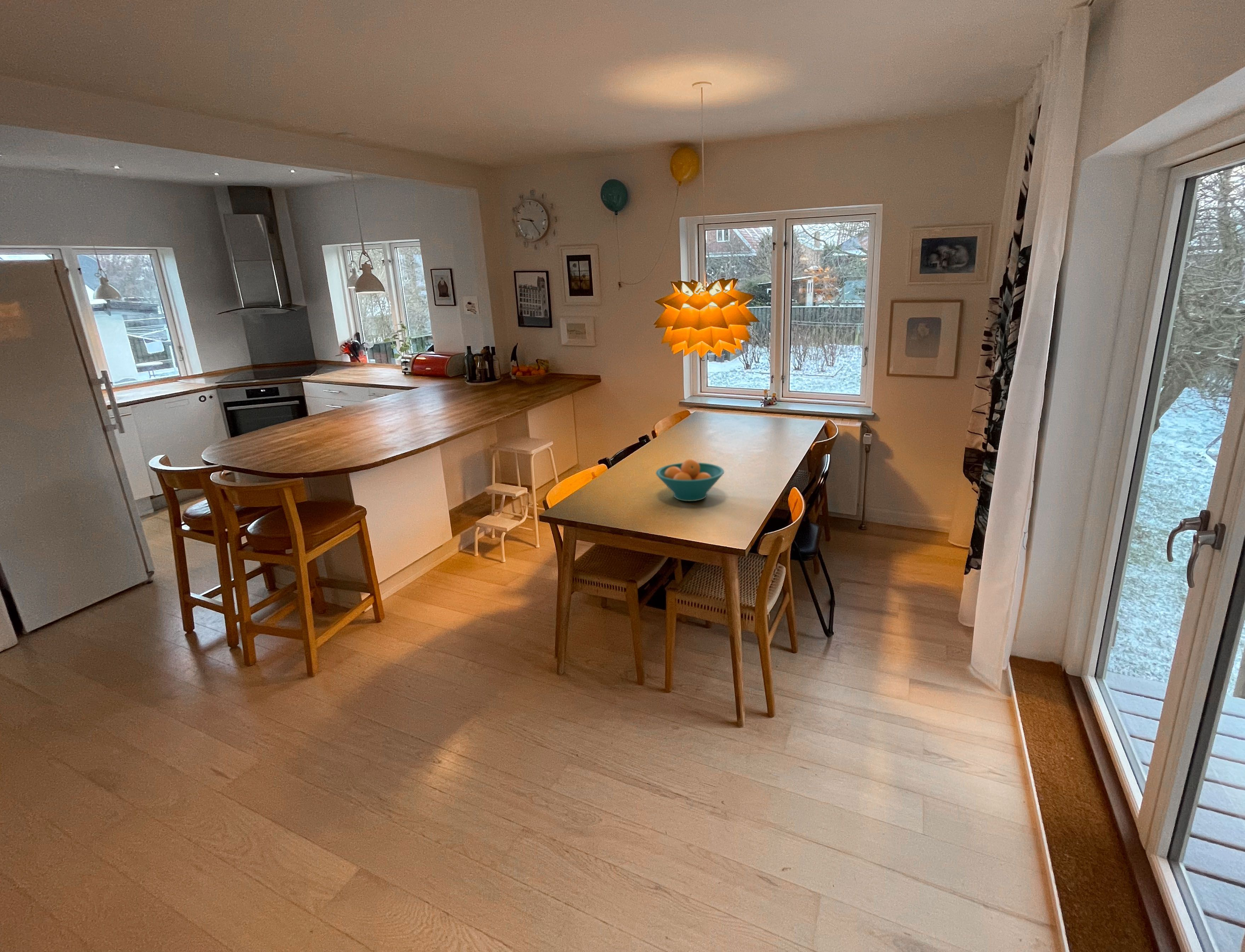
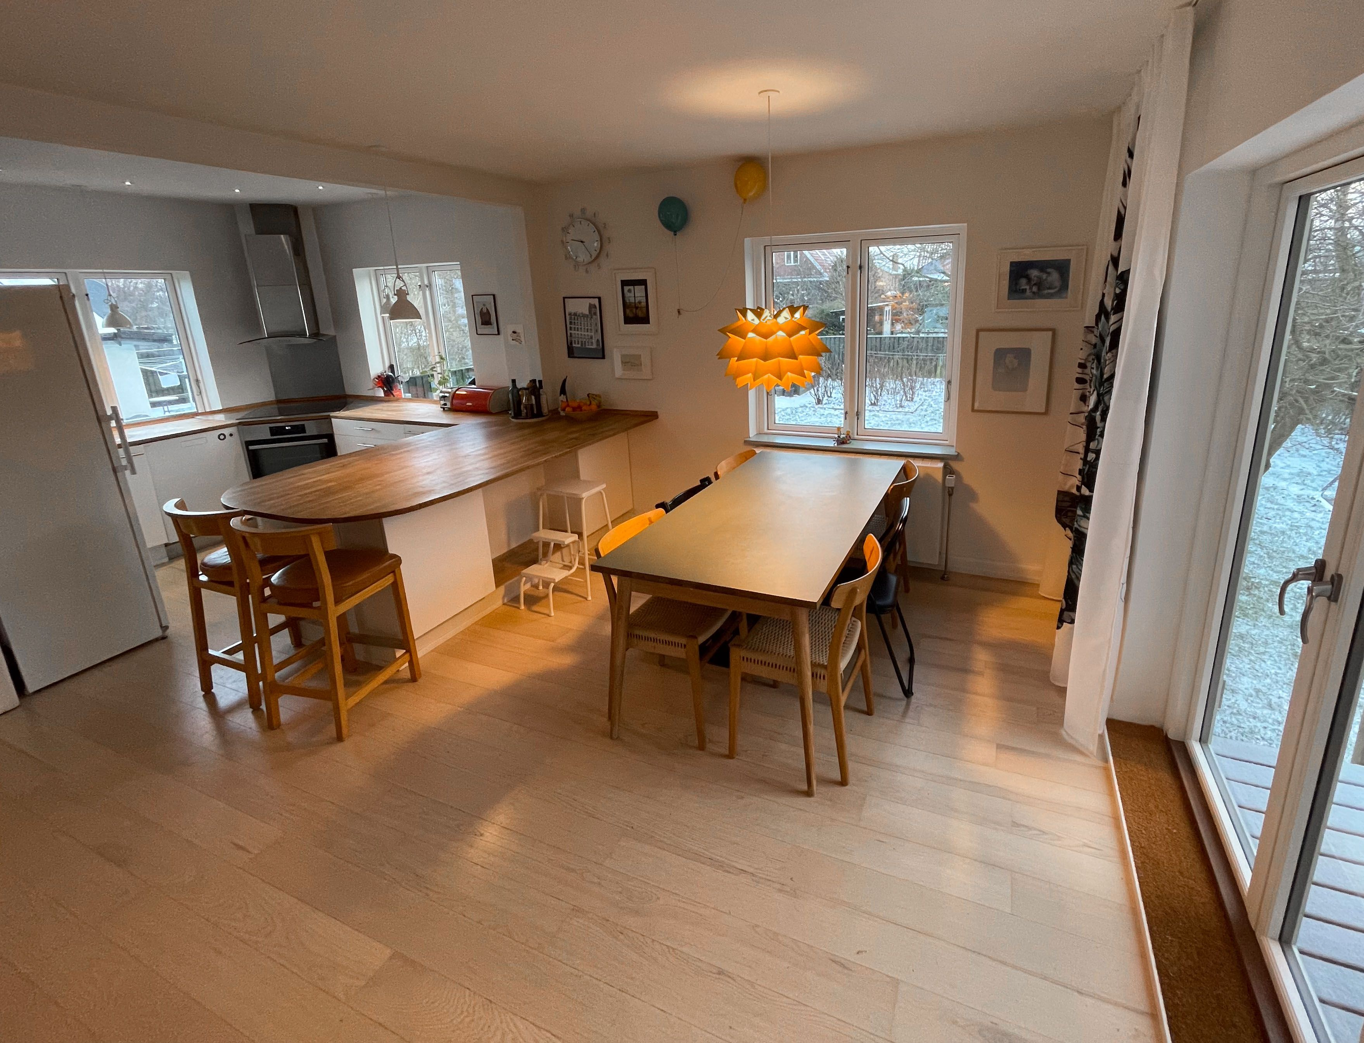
- fruit bowl [656,459,725,502]
